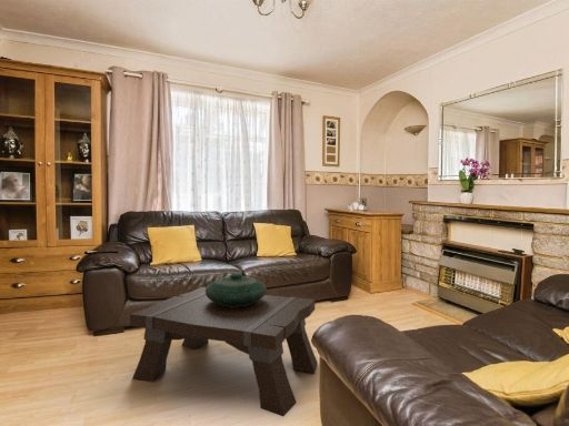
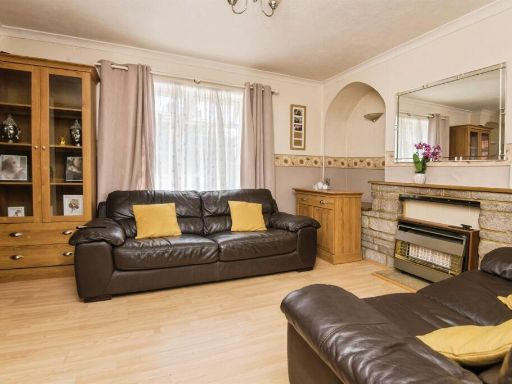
- coffee table [129,286,319,417]
- decorative bowl [206,272,268,307]
